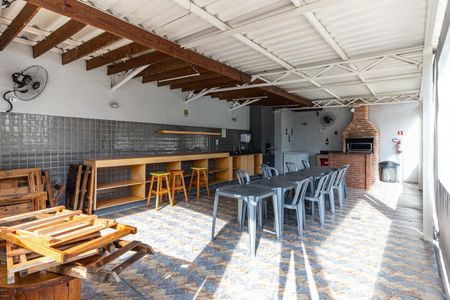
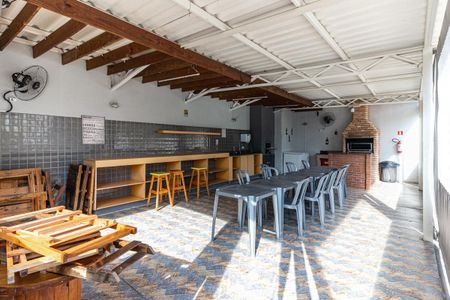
+ wall art [80,114,106,145]
